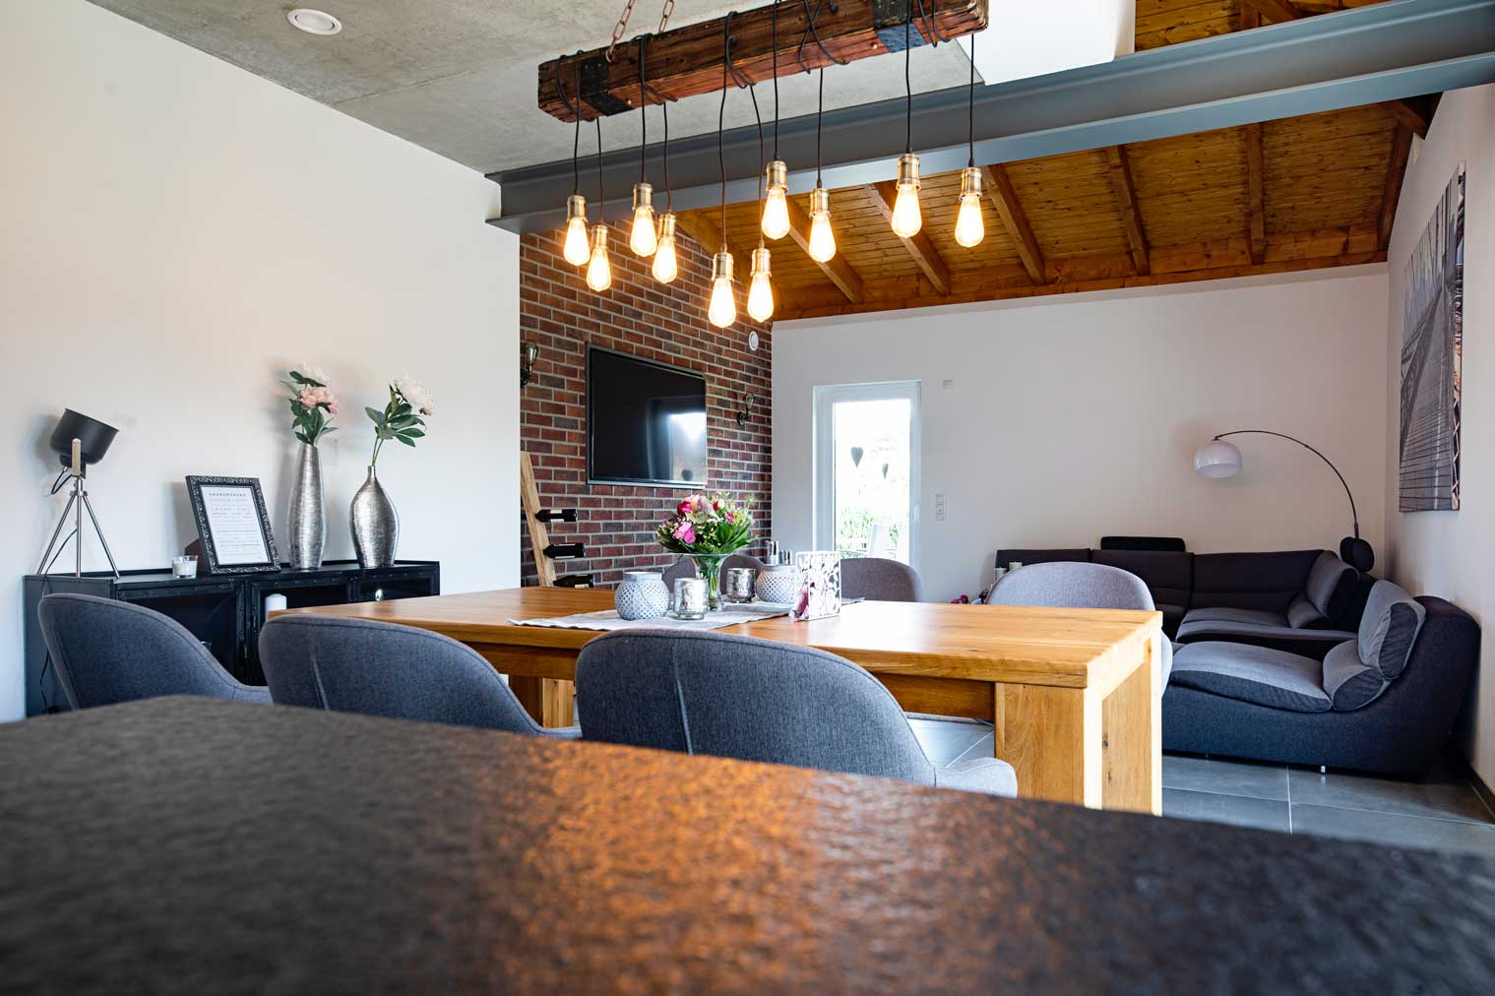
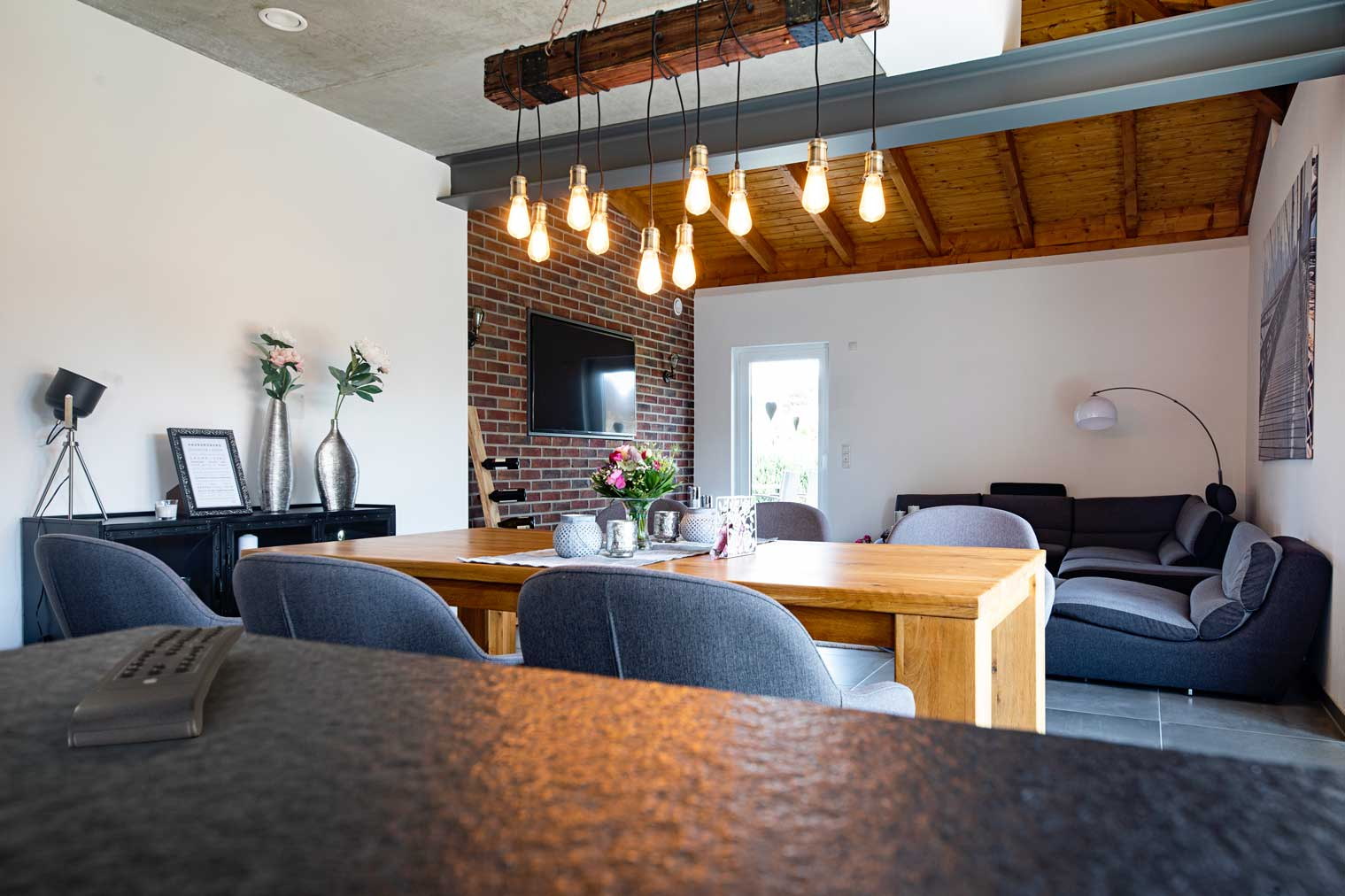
+ remote control [67,624,247,748]
